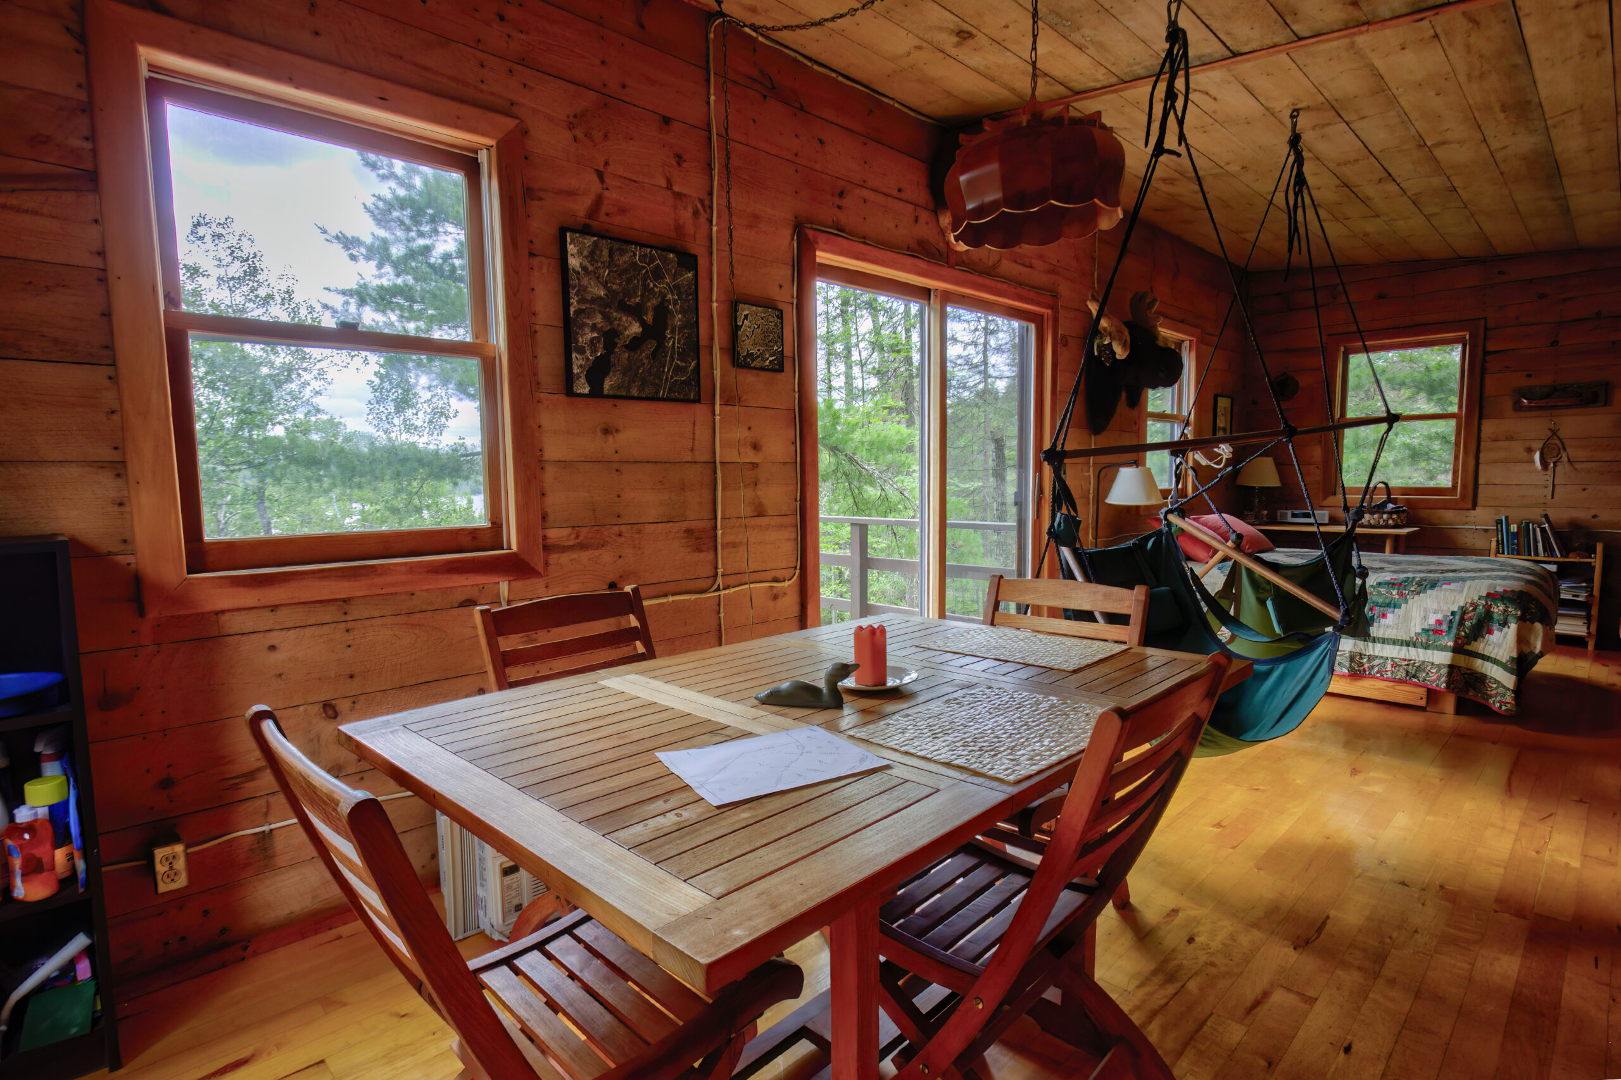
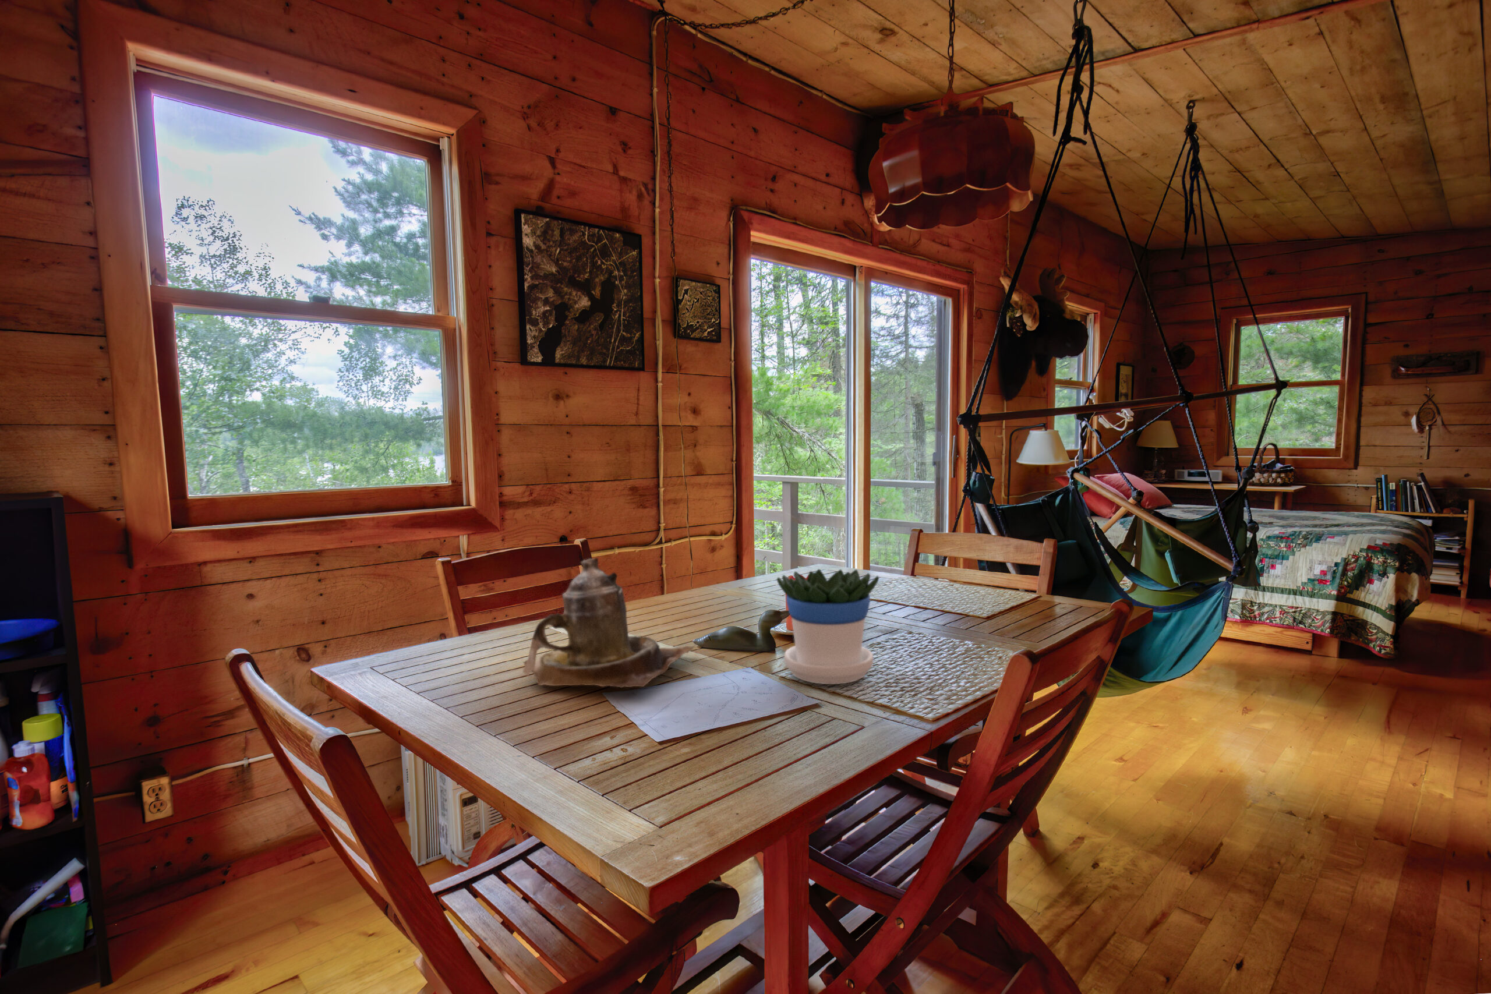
+ teapot [521,557,699,689]
+ flowerpot [777,568,880,684]
